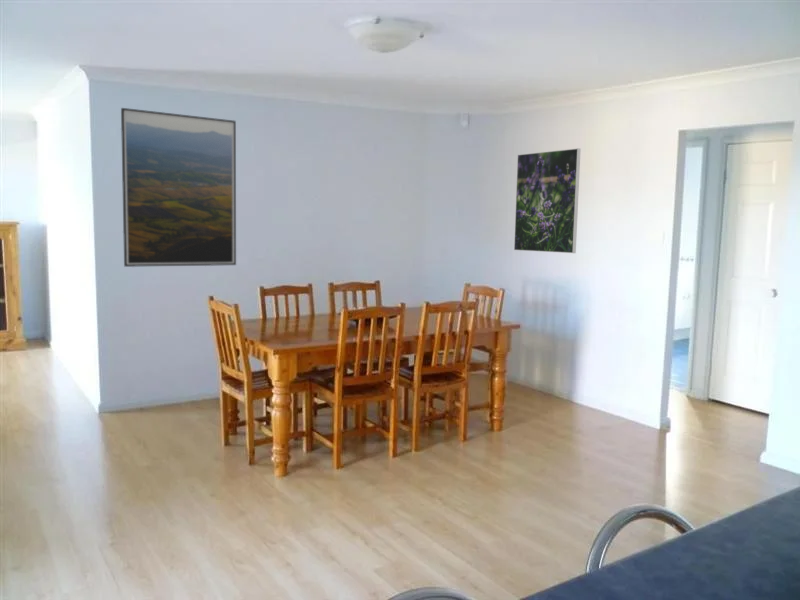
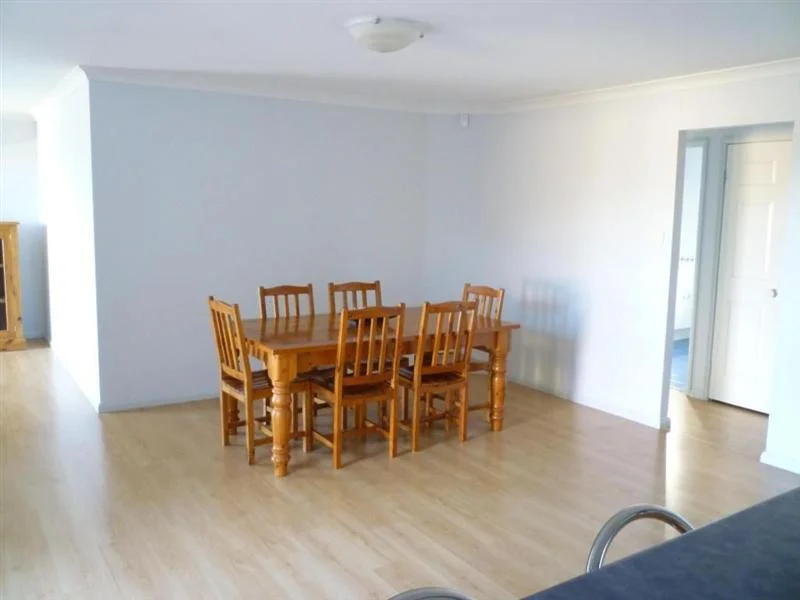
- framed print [120,107,237,268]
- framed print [513,147,582,254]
